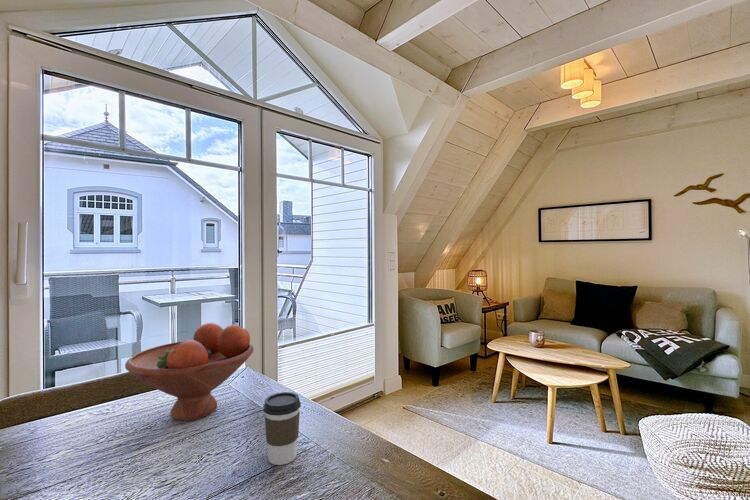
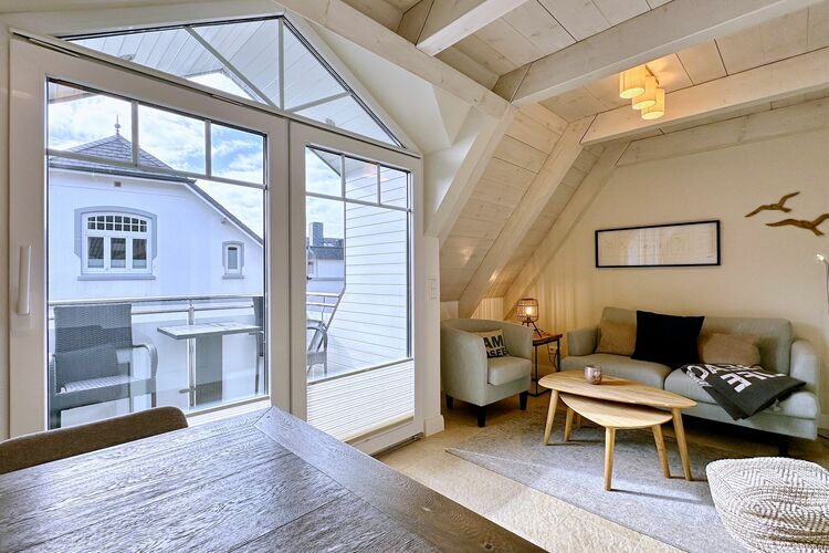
- coffee cup [262,391,302,466]
- fruit bowl [124,322,254,421]
